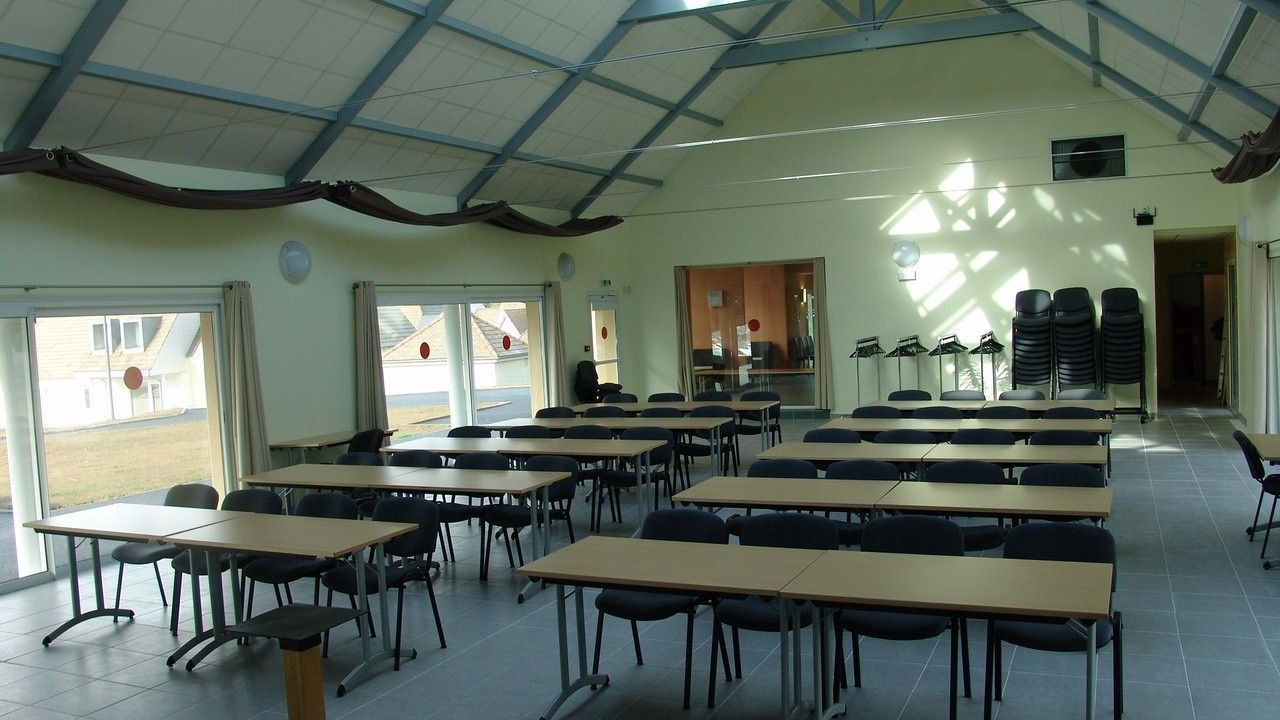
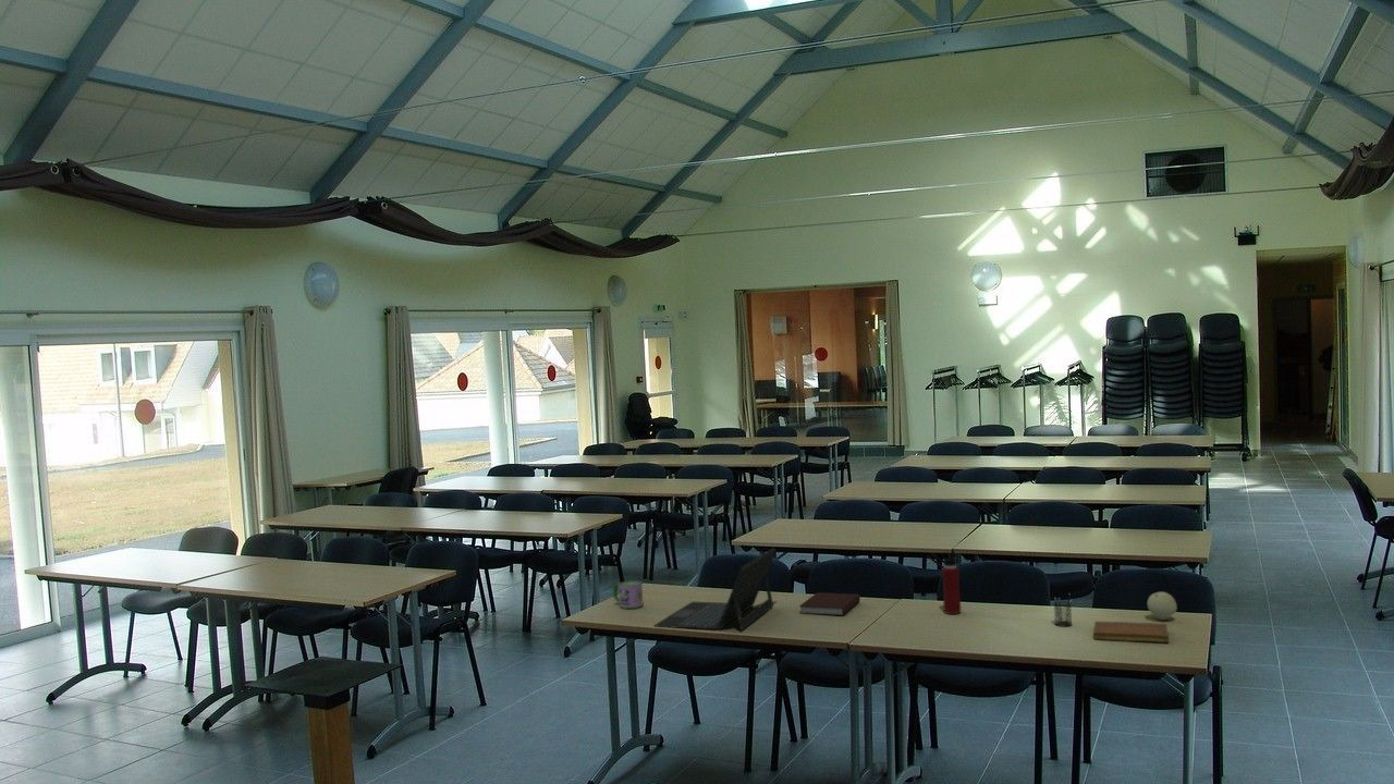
+ notebook [1092,621,1170,644]
+ fruit [1147,591,1178,621]
+ laptop [653,547,778,632]
+ mug [612,579,644,610]
+ water bottle [941,550,962,615]
+ notebook [798,591,861,616]
+ pencil holder [1053,593,1073,628]
